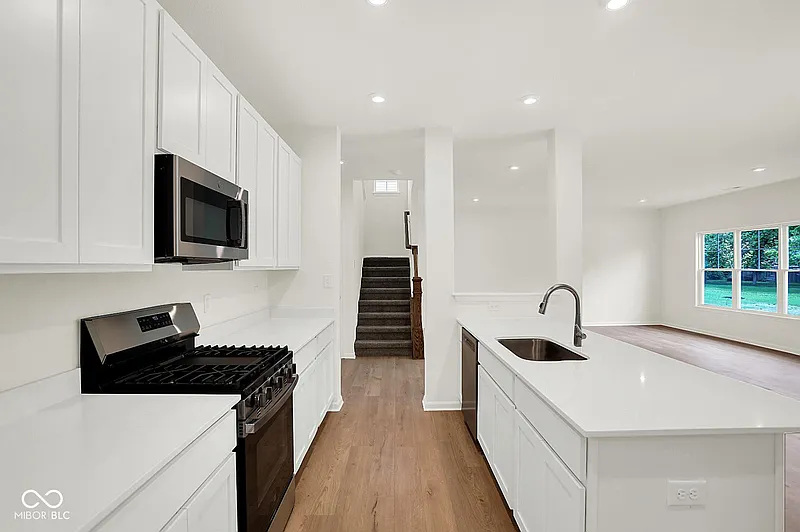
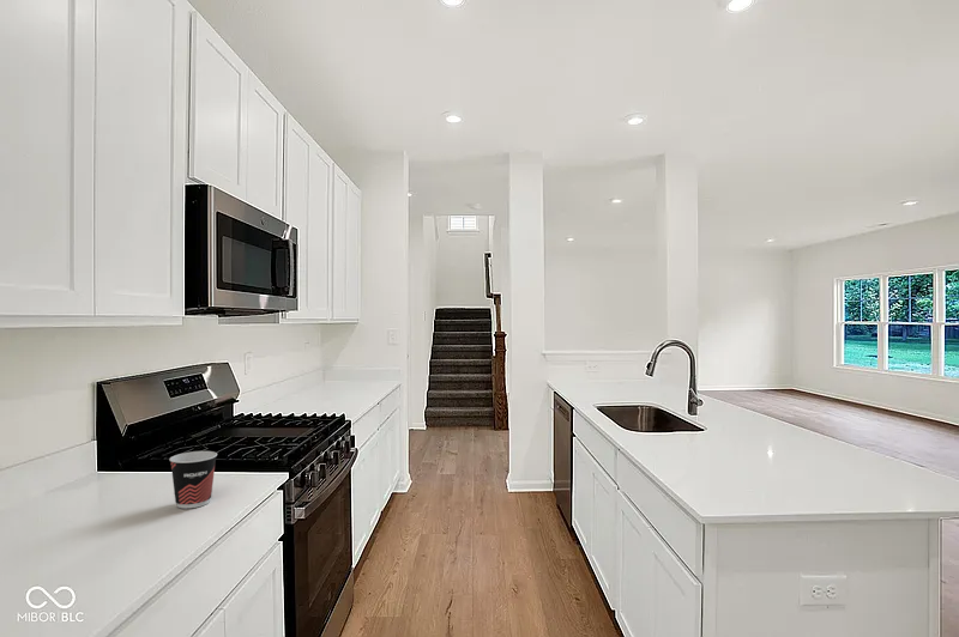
+ cup [168,450,218,510]
